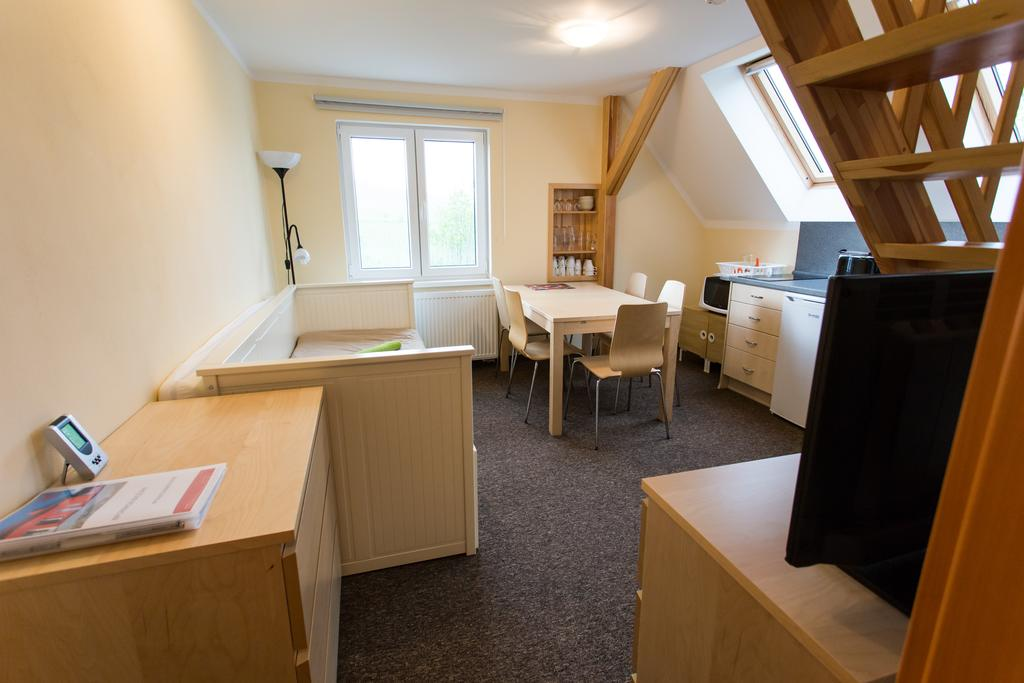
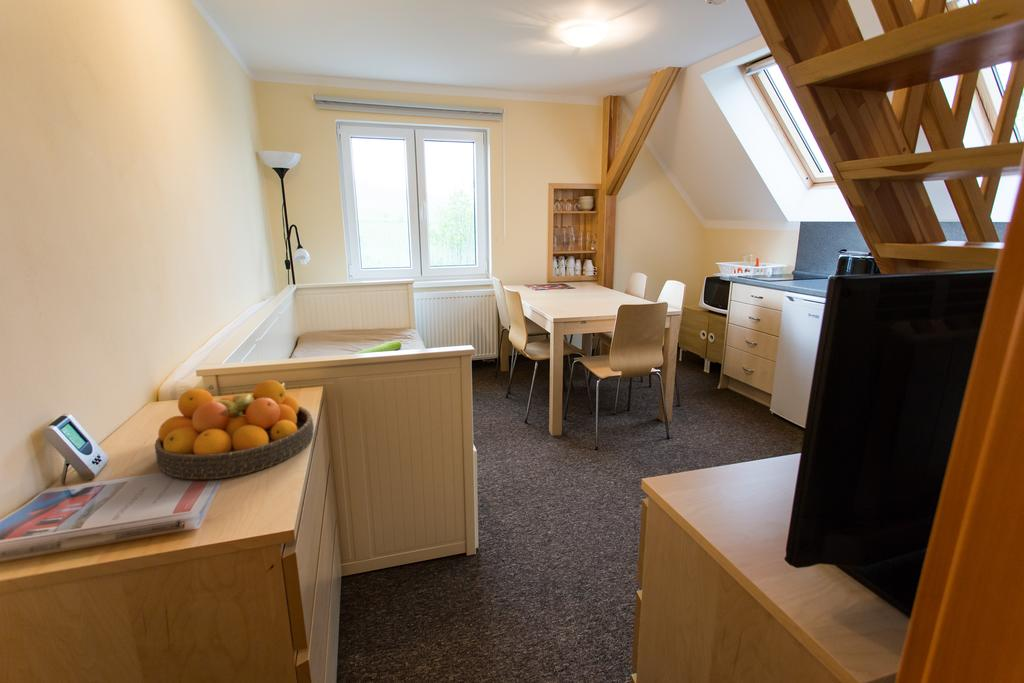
+ fruit bowl [154,379,315,480]
